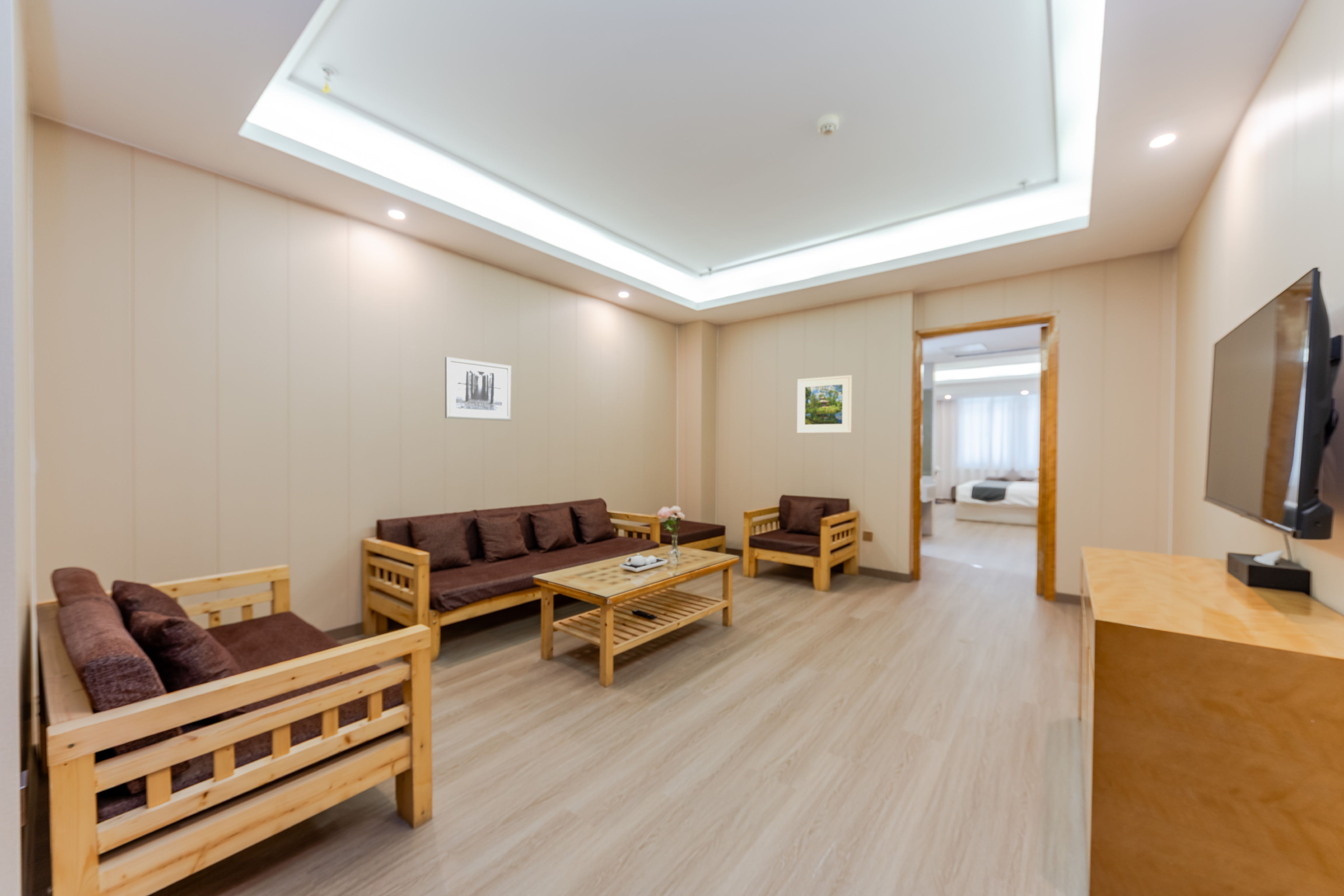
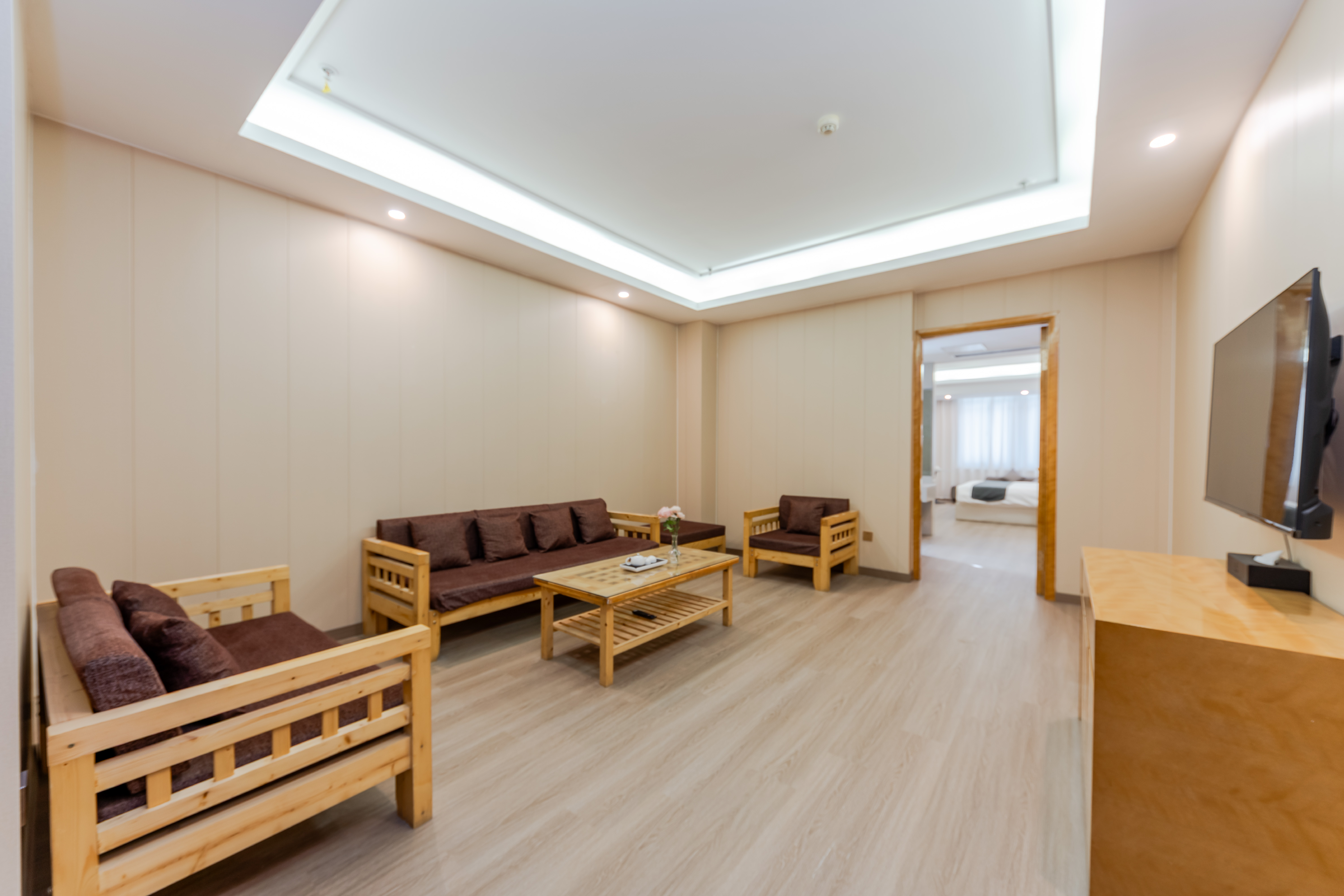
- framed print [797,375,852,433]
- wall art [445,357,512,421]
